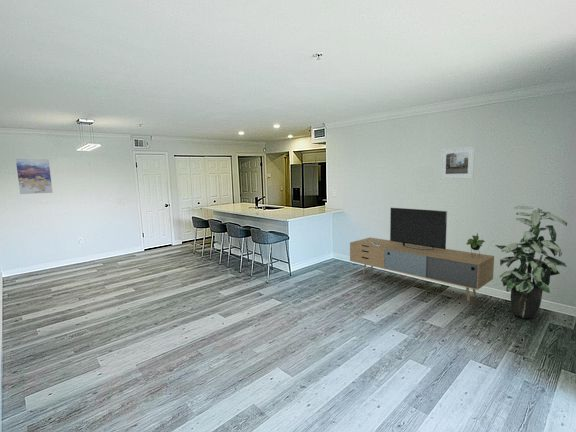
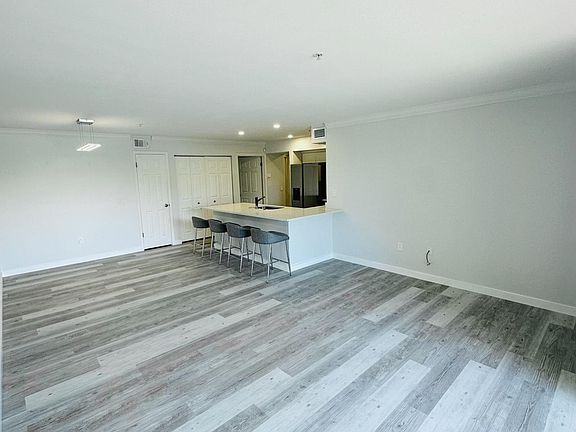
- indoor plant [494,205,568,319]
- media console [349,207,495,302]
- wall art [15,158,53,195]
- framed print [439,145,476,180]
